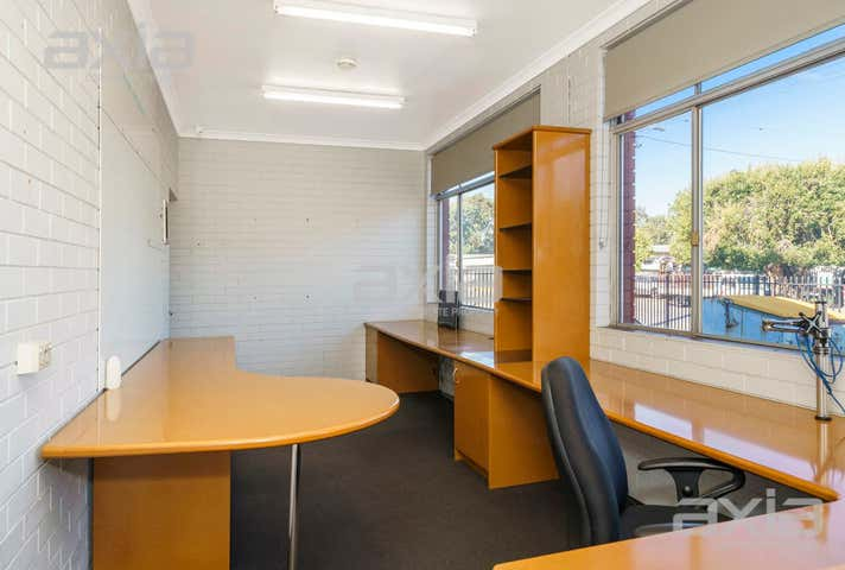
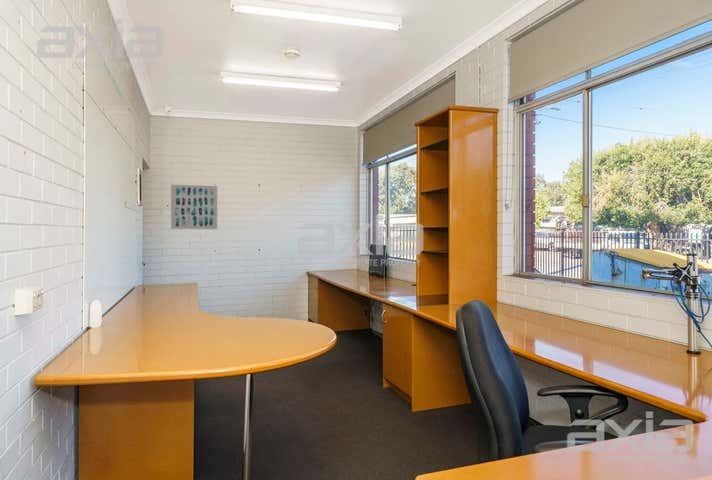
+ wall art [170,184,218,230]
